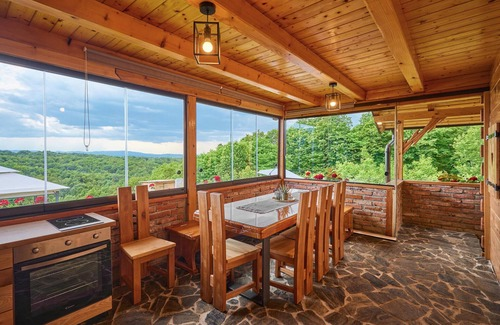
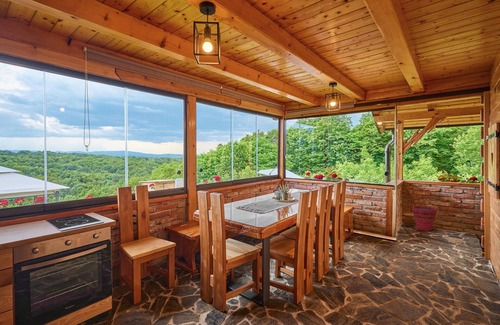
+ bucket [411,205,438,232]
